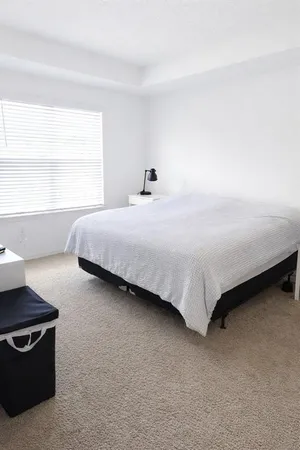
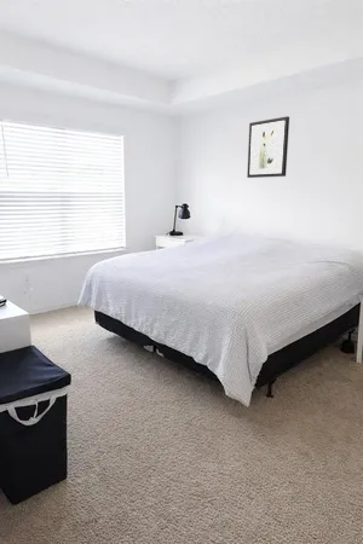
+ wall art [246,115,290,179]
